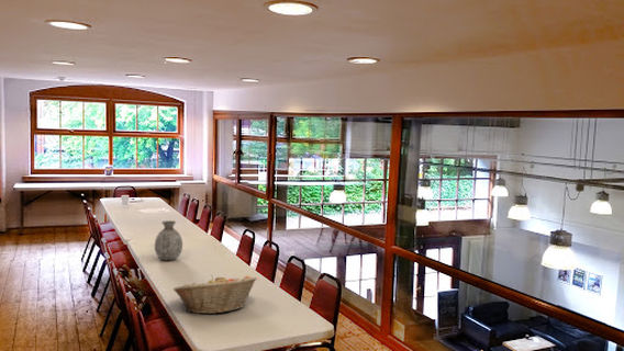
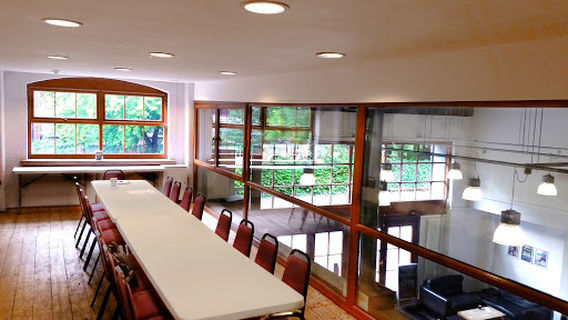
- fruit basket [172,275,258,315]
- vase [154,219,183,261]
